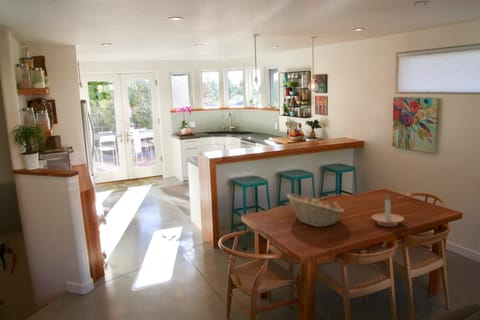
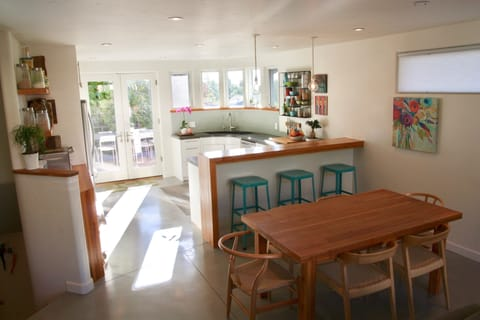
- candle holder [371,190,405,227]
- fruit basket [285,193,345,228]
